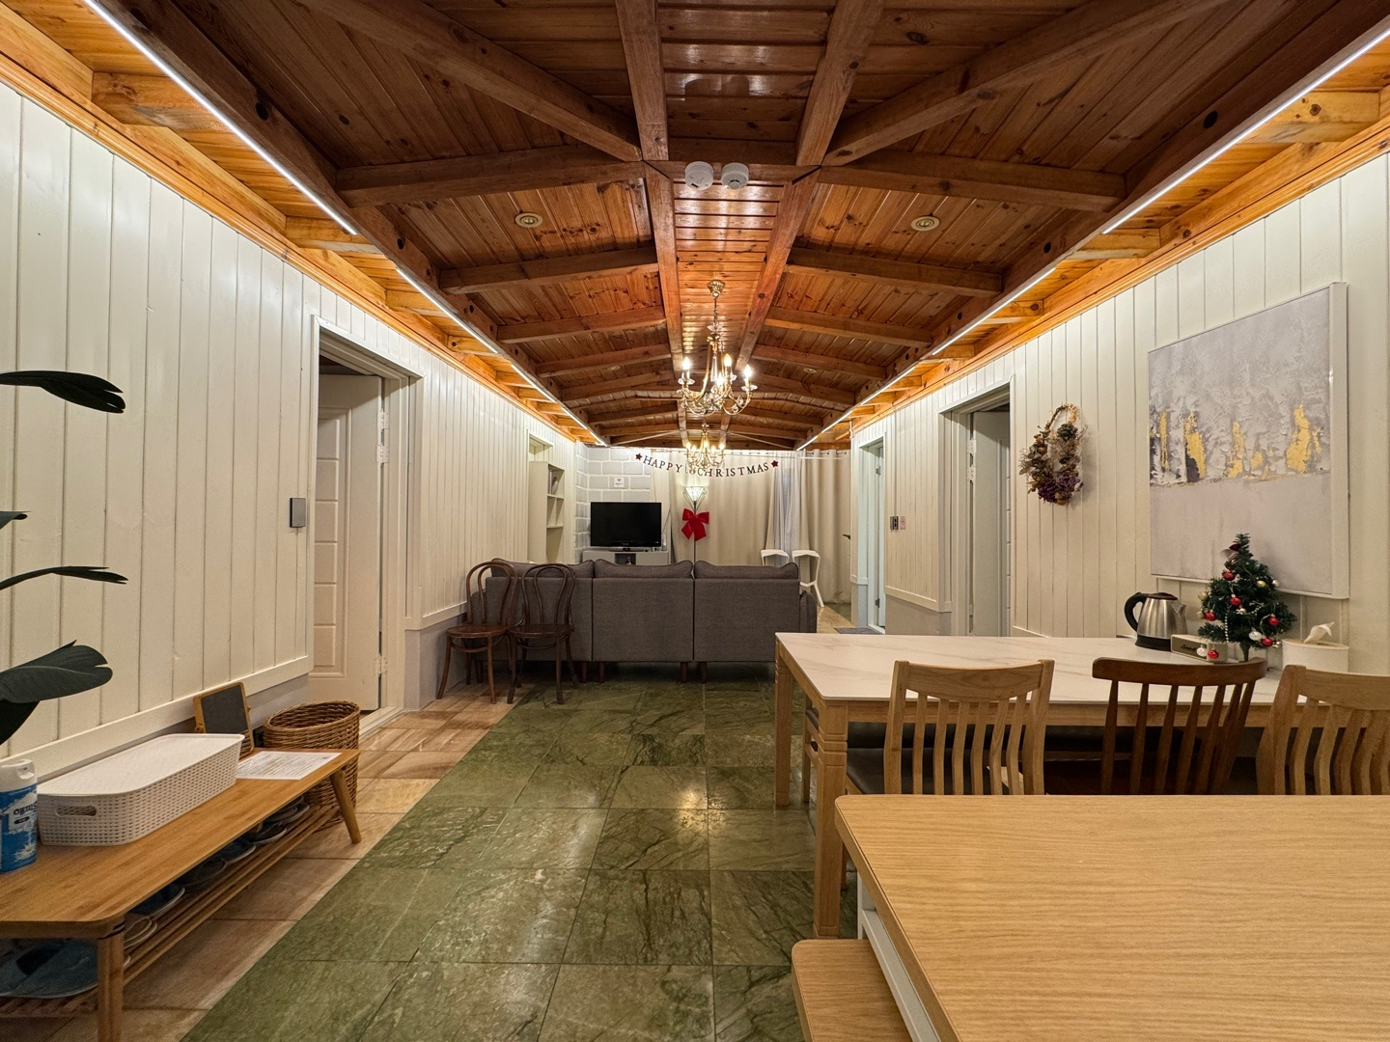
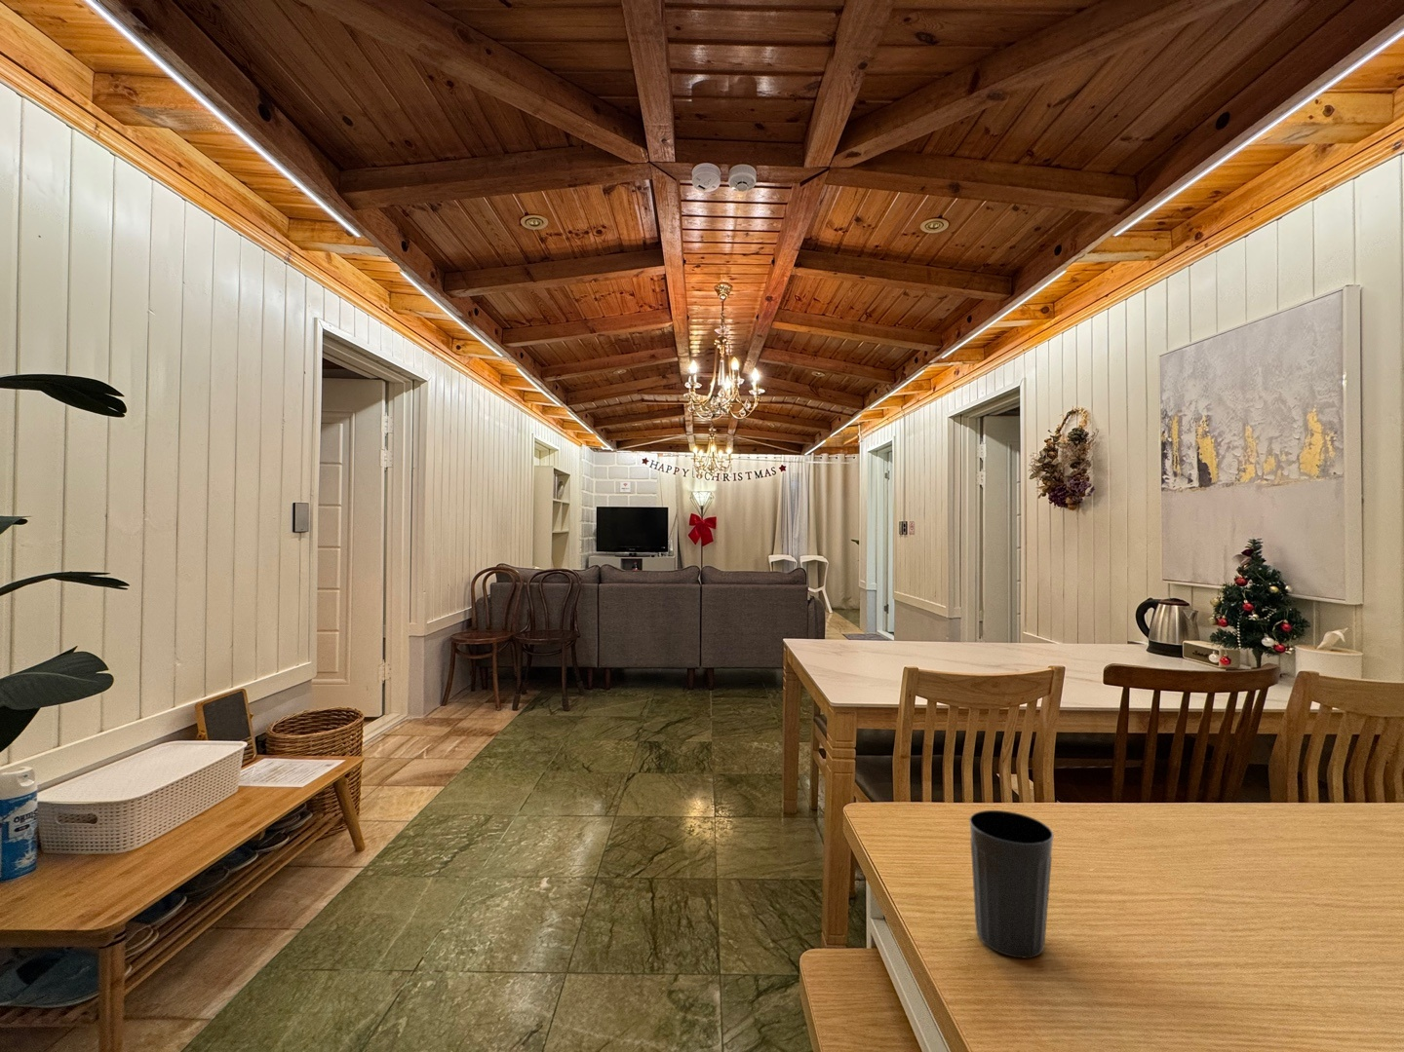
+ cup [968,810,1054,958]
